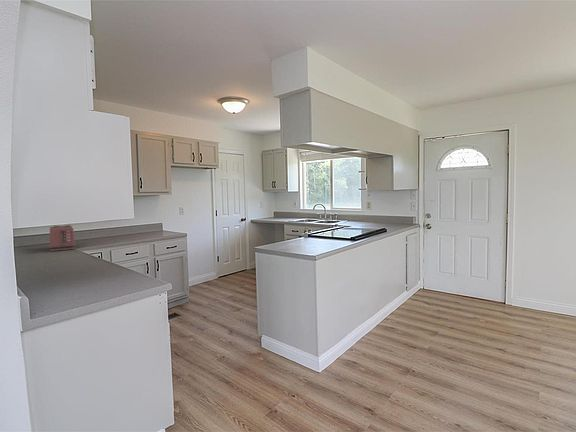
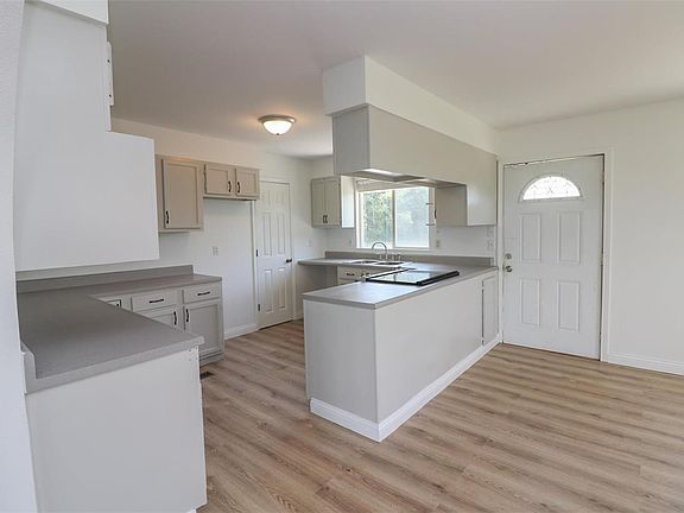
- toaster [48,224,76,252]
